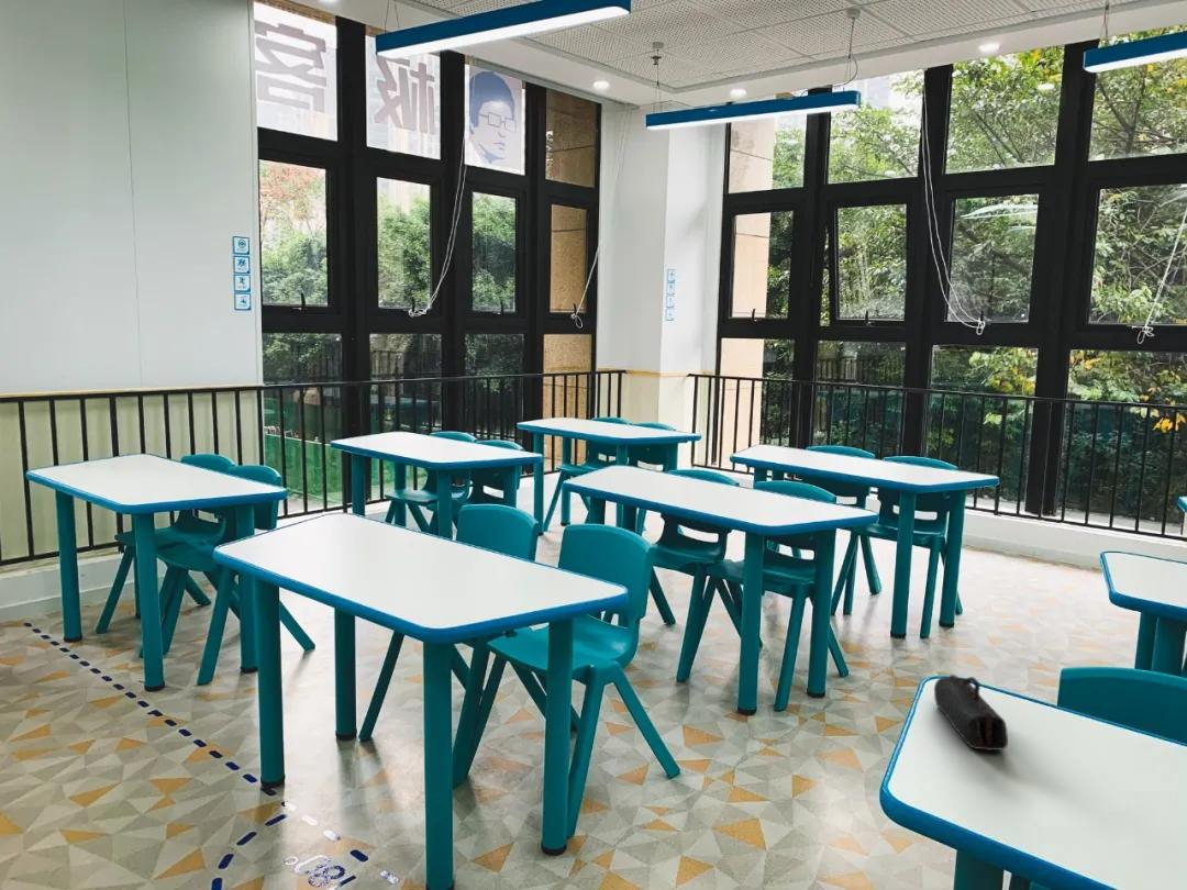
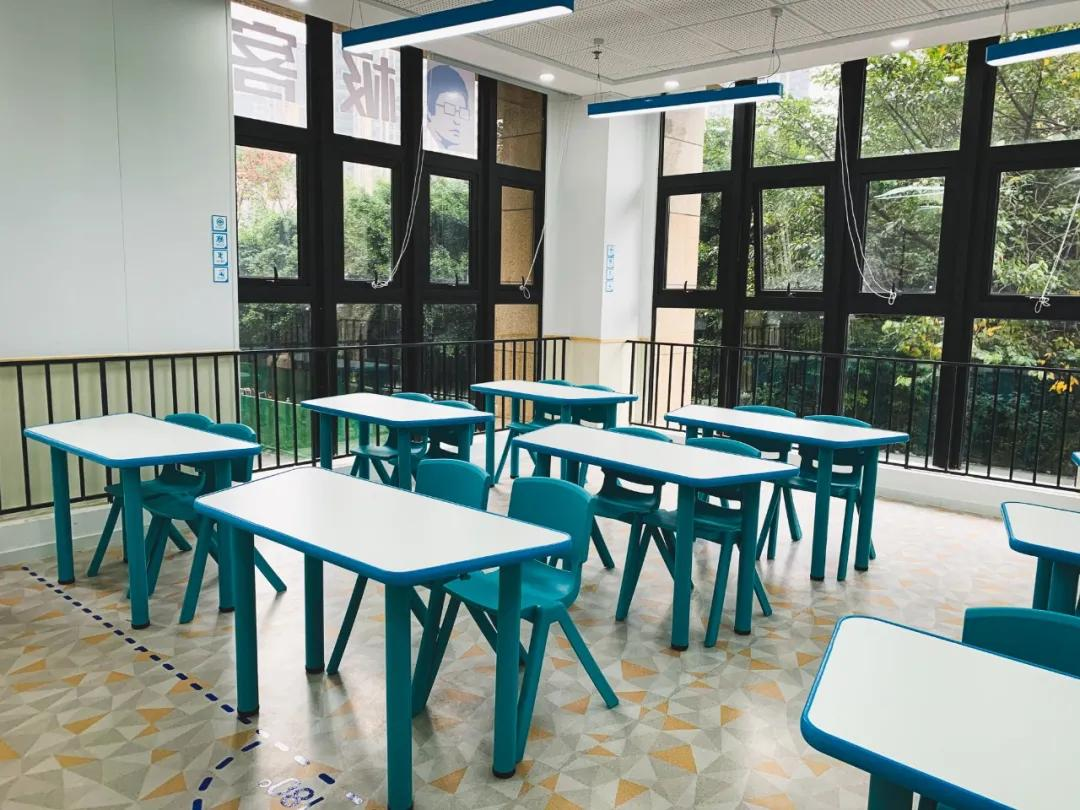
- pencil case [933,674,1009,752]
